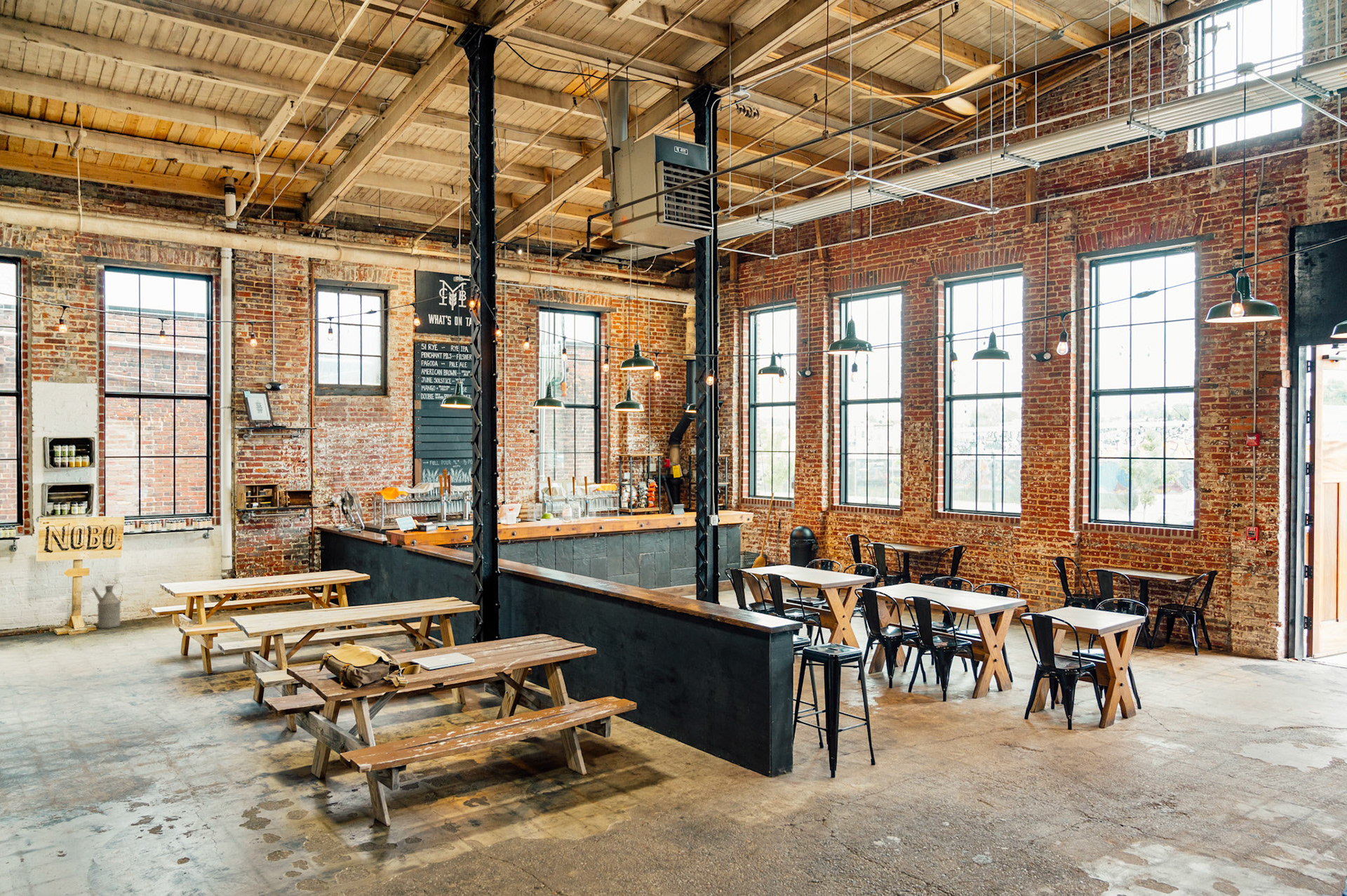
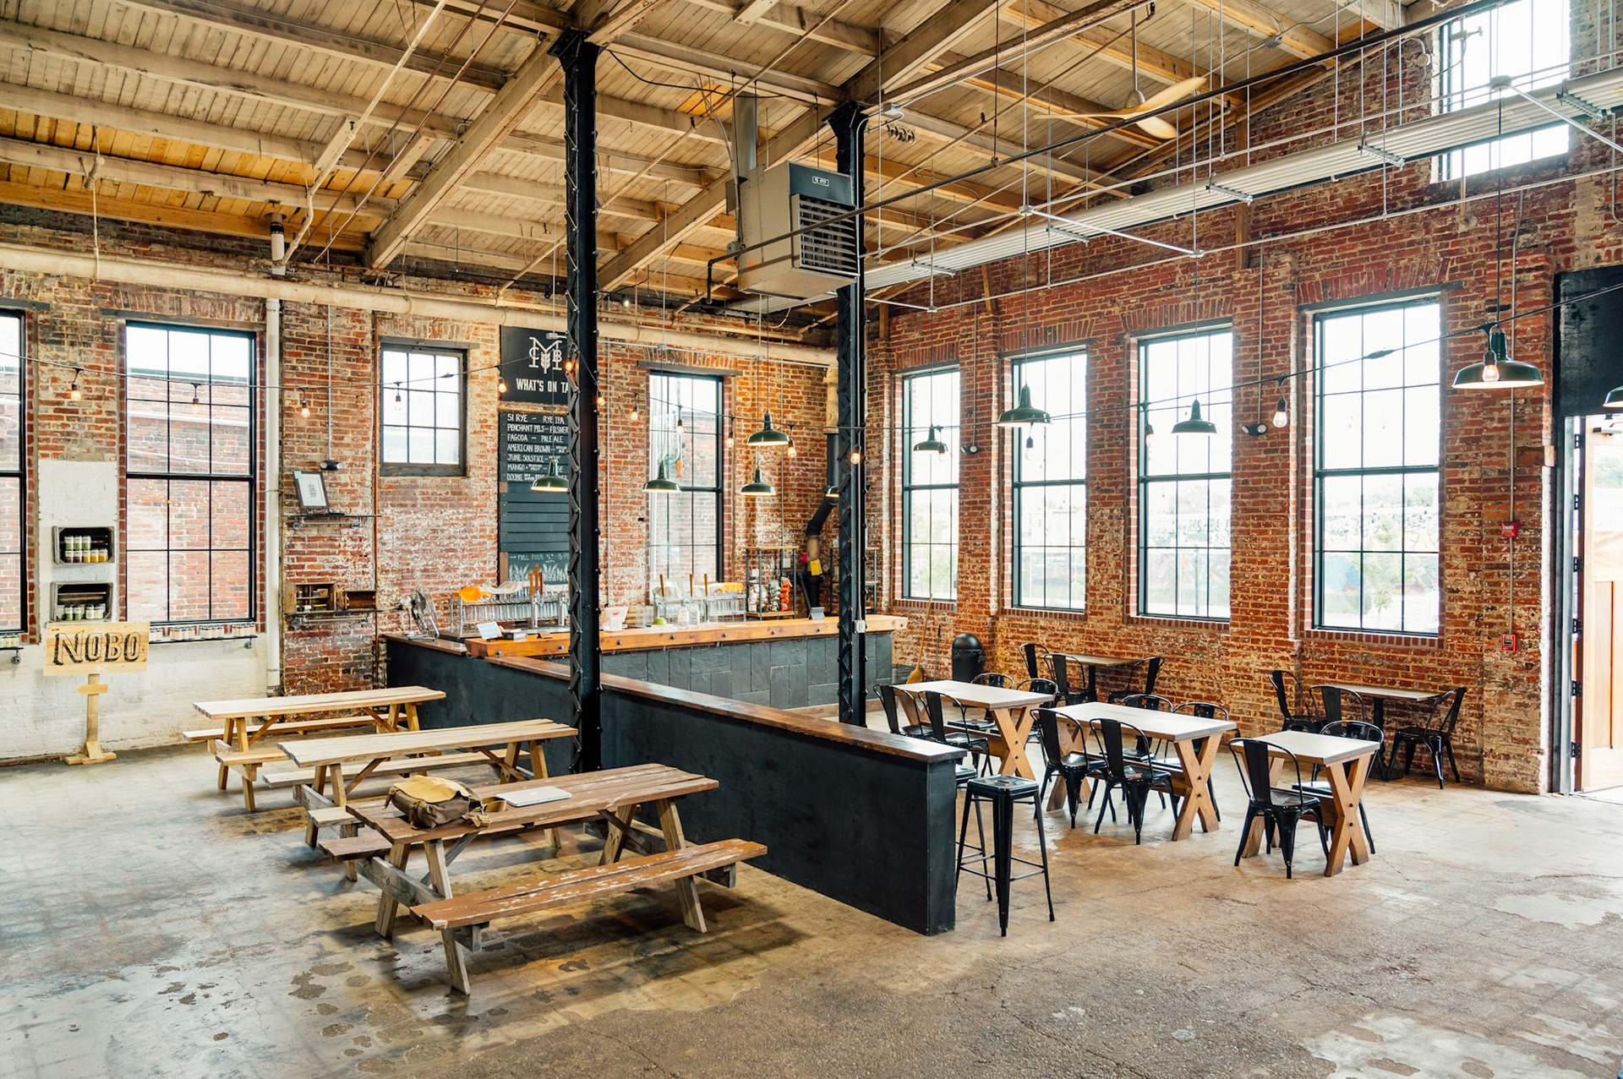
- watering can [91,582,123,629]
